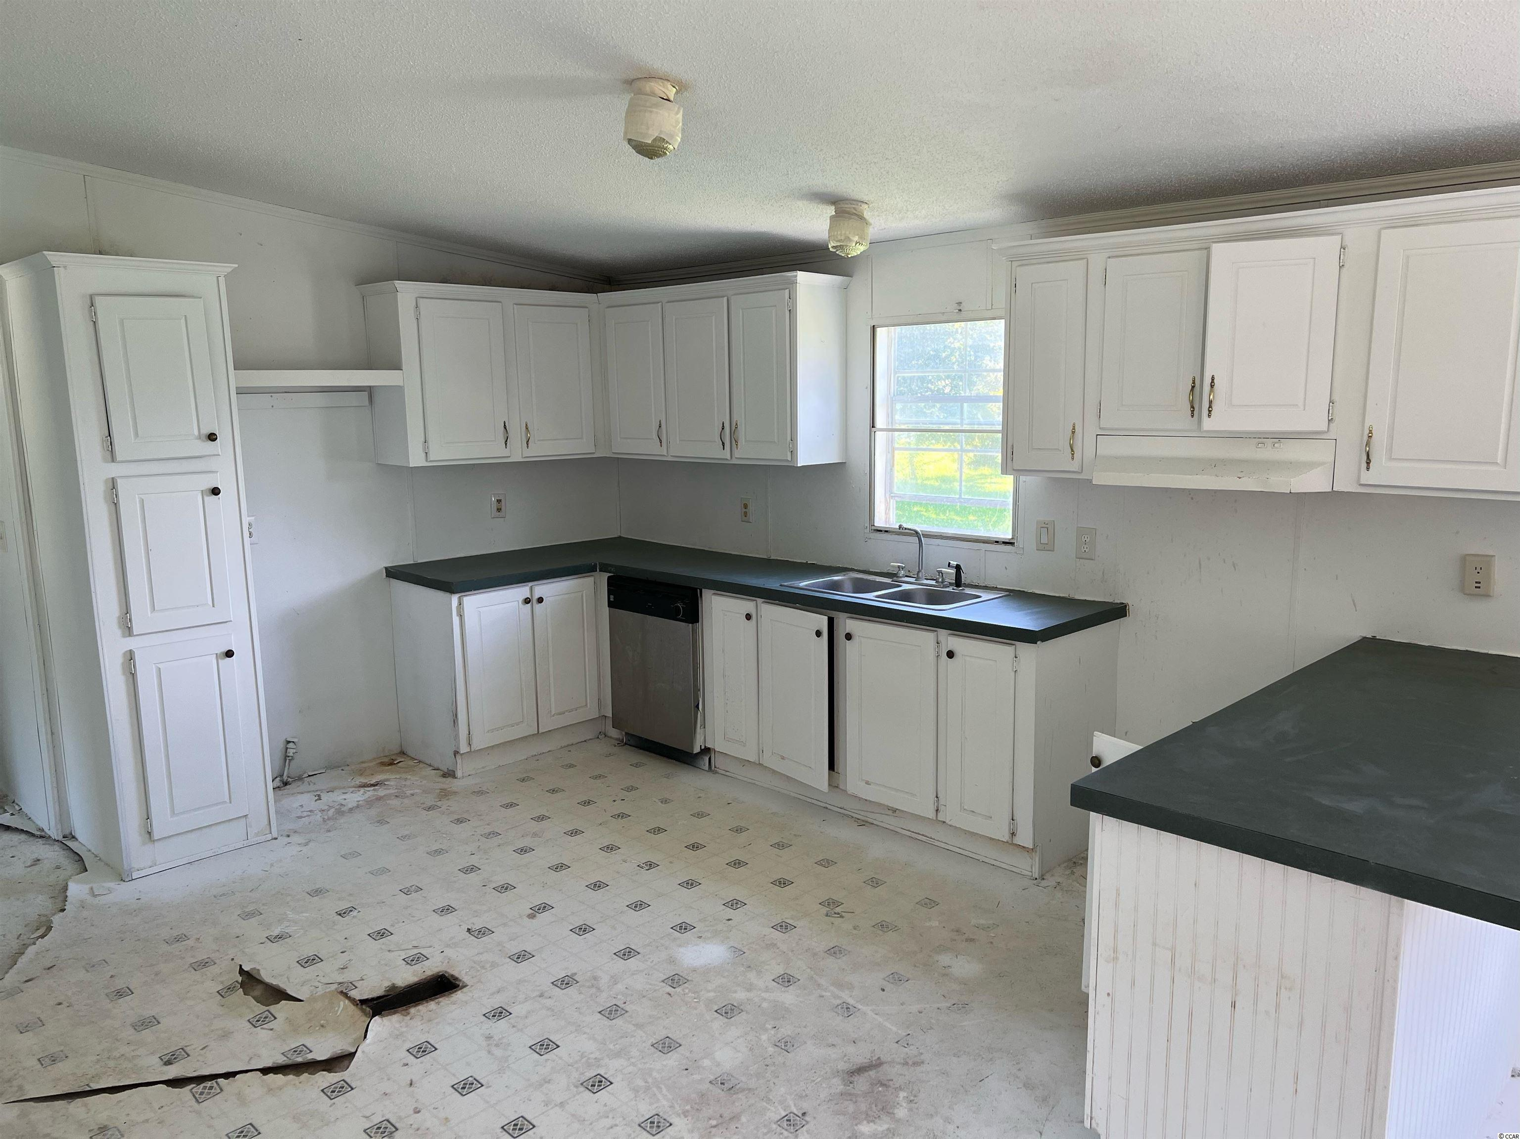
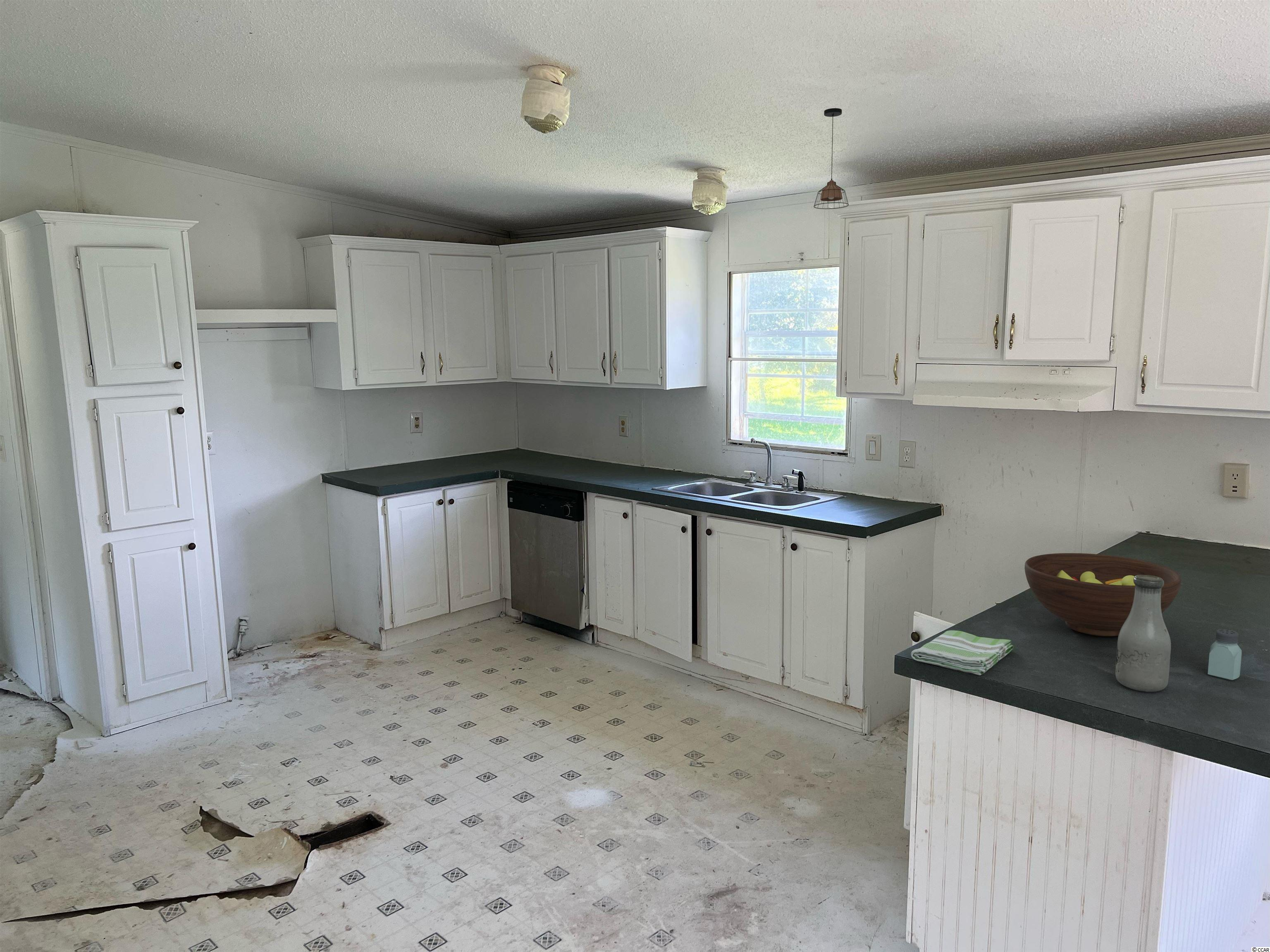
+ dish towel [910,630,1014,676]
+ saltshaker [1207,629,1242,681]
+ fruit bowl [1024,553,1182,637]
+ bottle [1115,575,1172,693]
+ pendant light [813,108,849,209]
